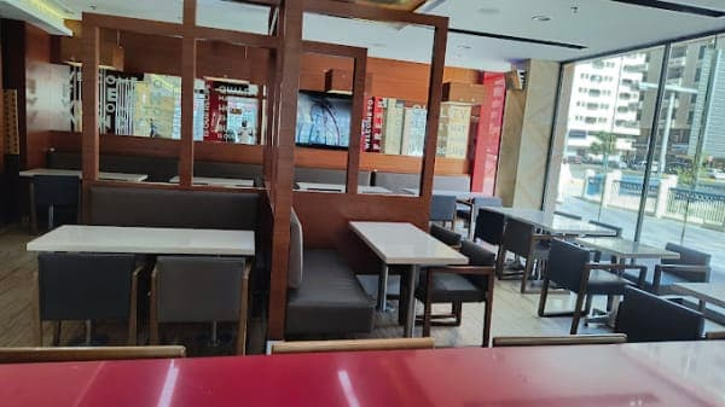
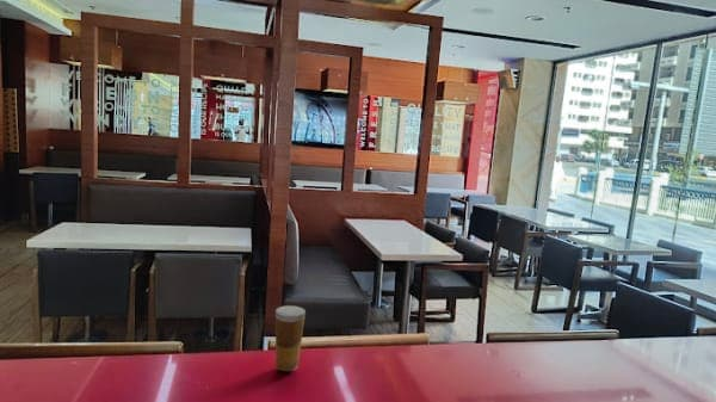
+ beverage cup [274,304,307,372]
